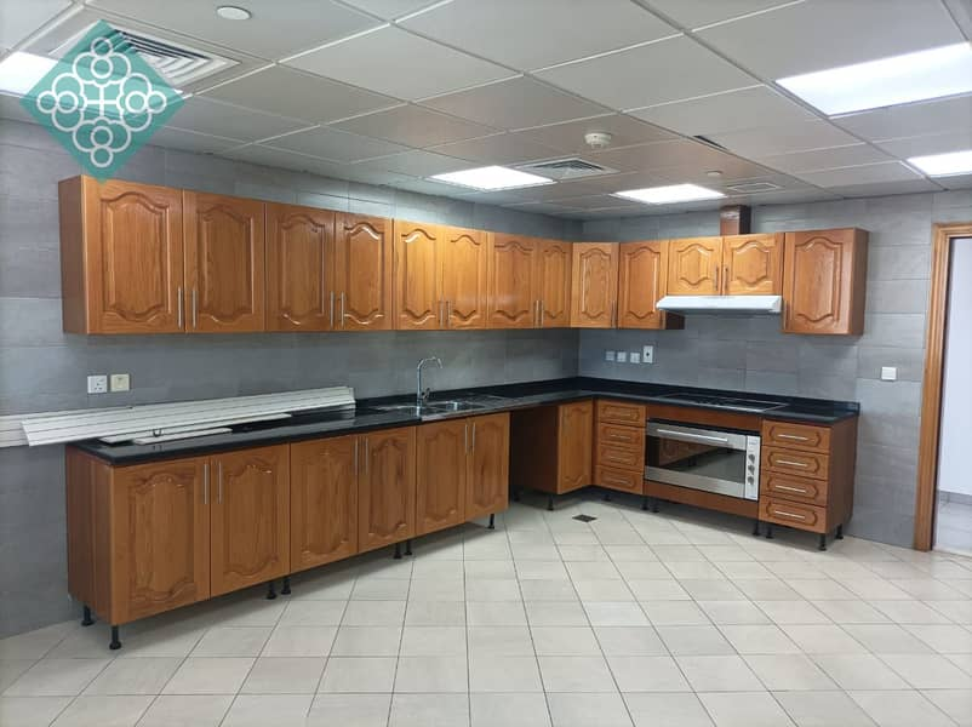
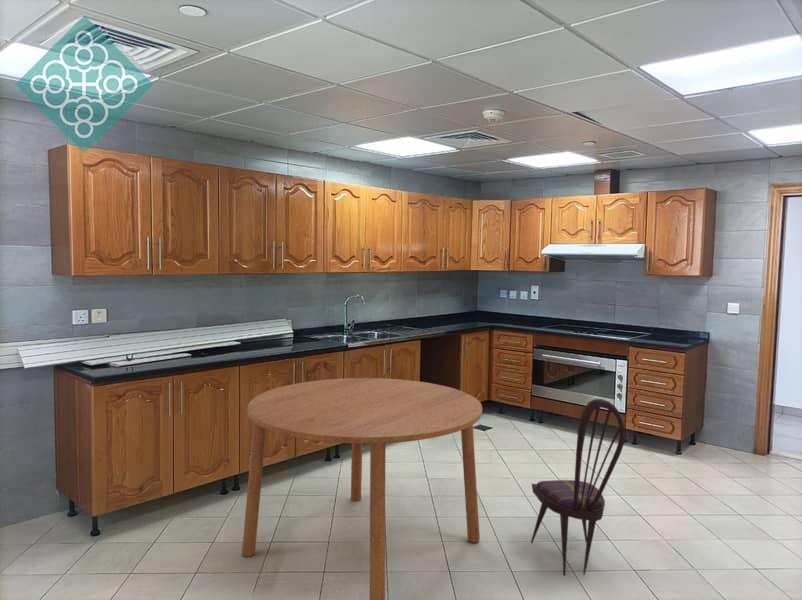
+ dining table [241,377,483,600]
+ dining chair [530,398,627,576]
